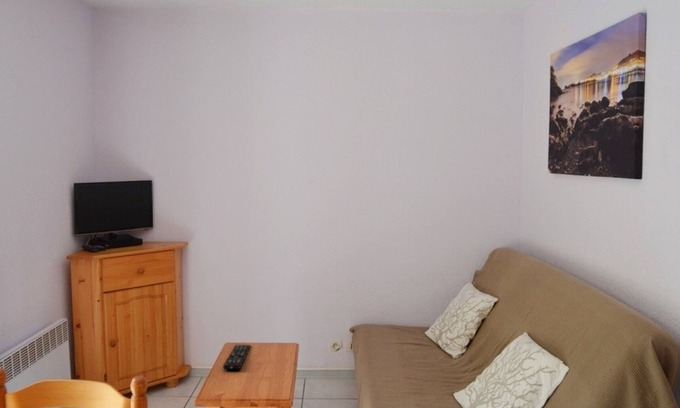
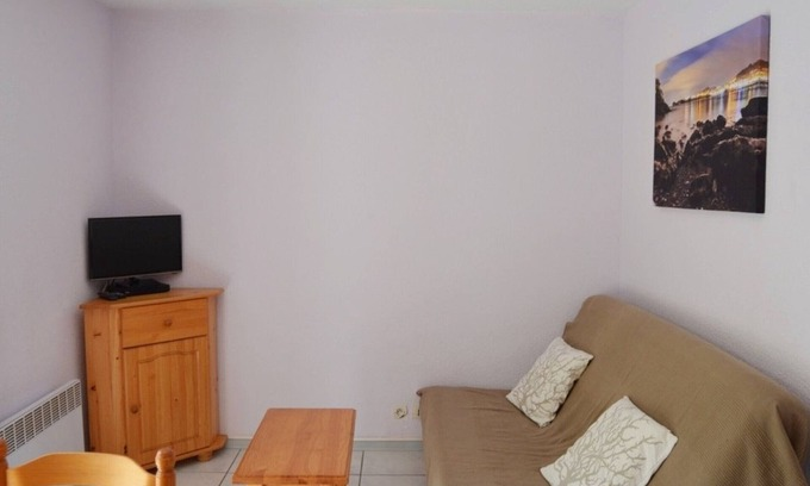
- remote control [222,344,252,370]
